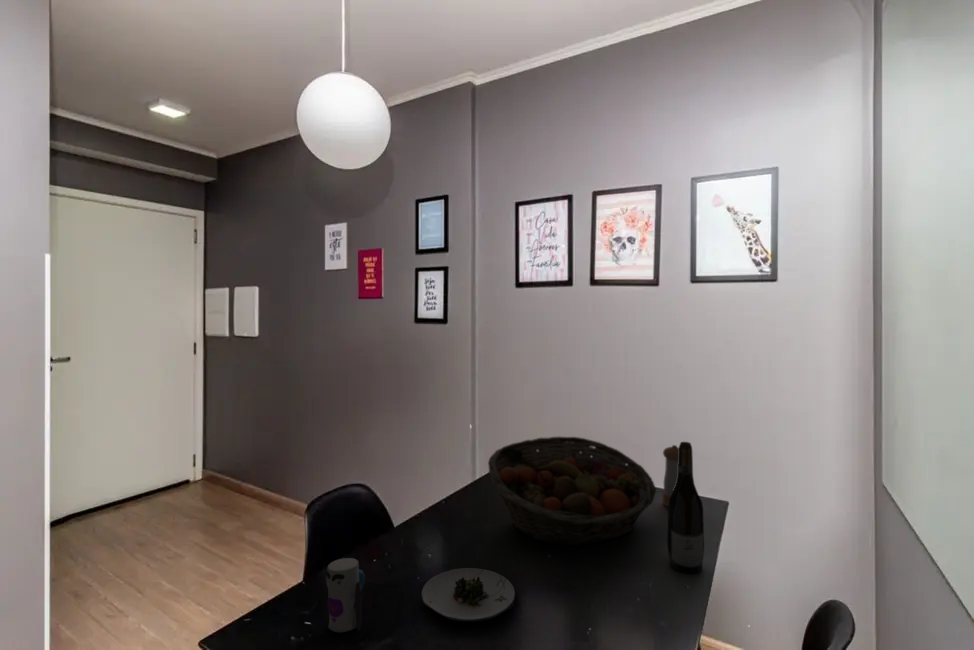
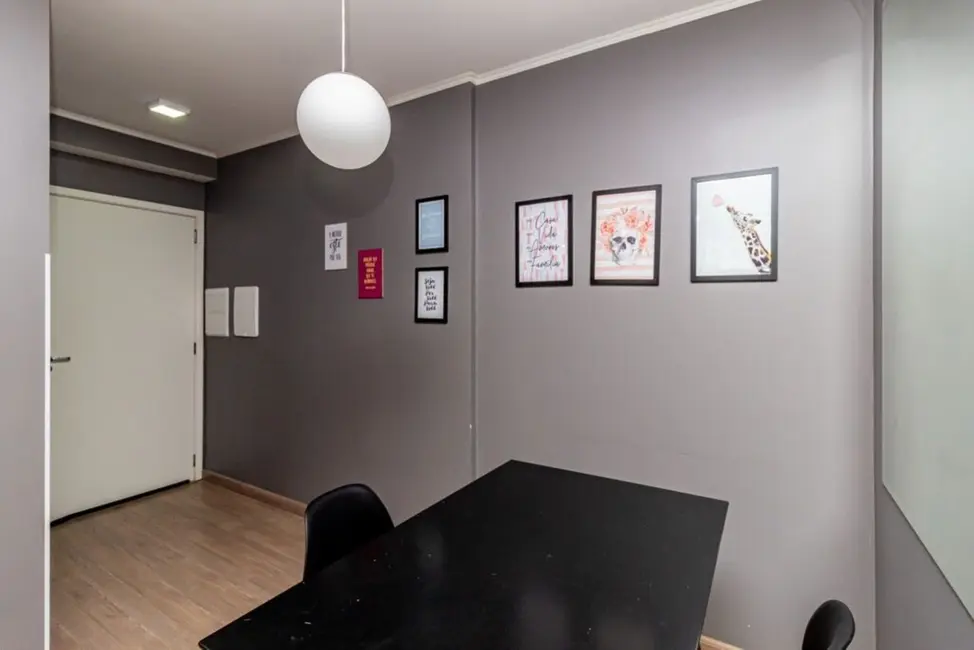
- wine bottle [666,441,705,574]
- pepper shaker [662,444,679,508]
- salad plate [420,567,516,623]
- toy [325,557,366,634]
- fruit basket [487,436,657,547]
